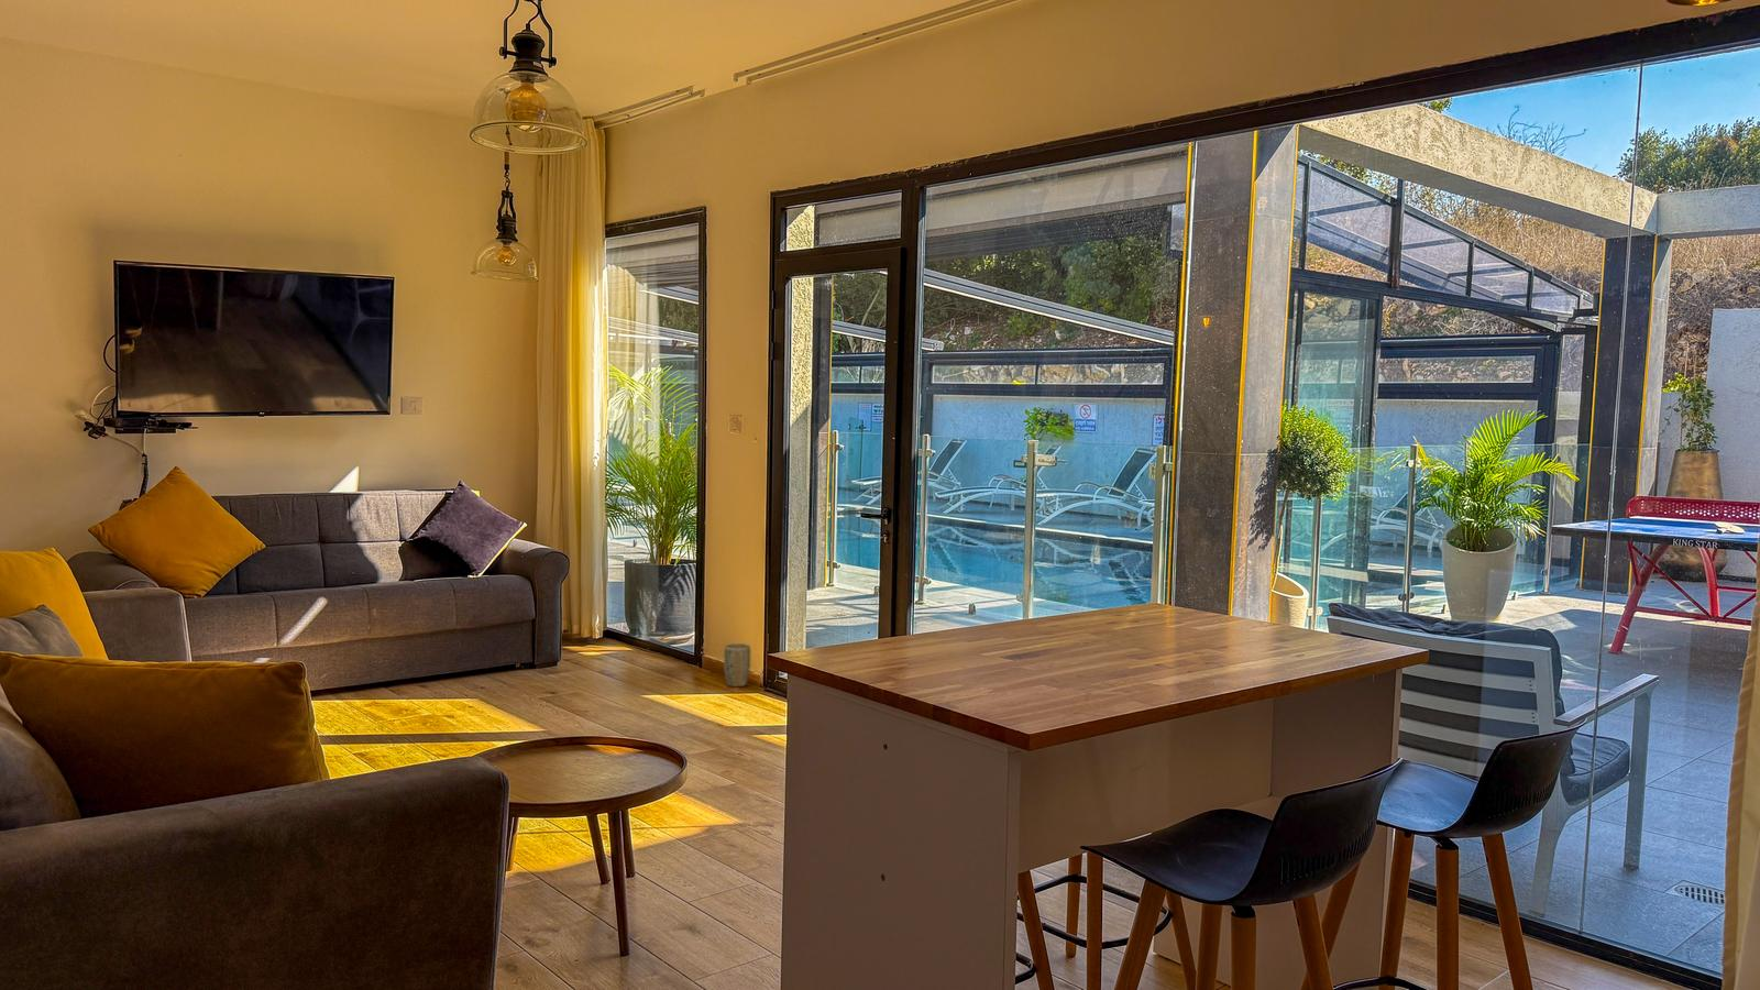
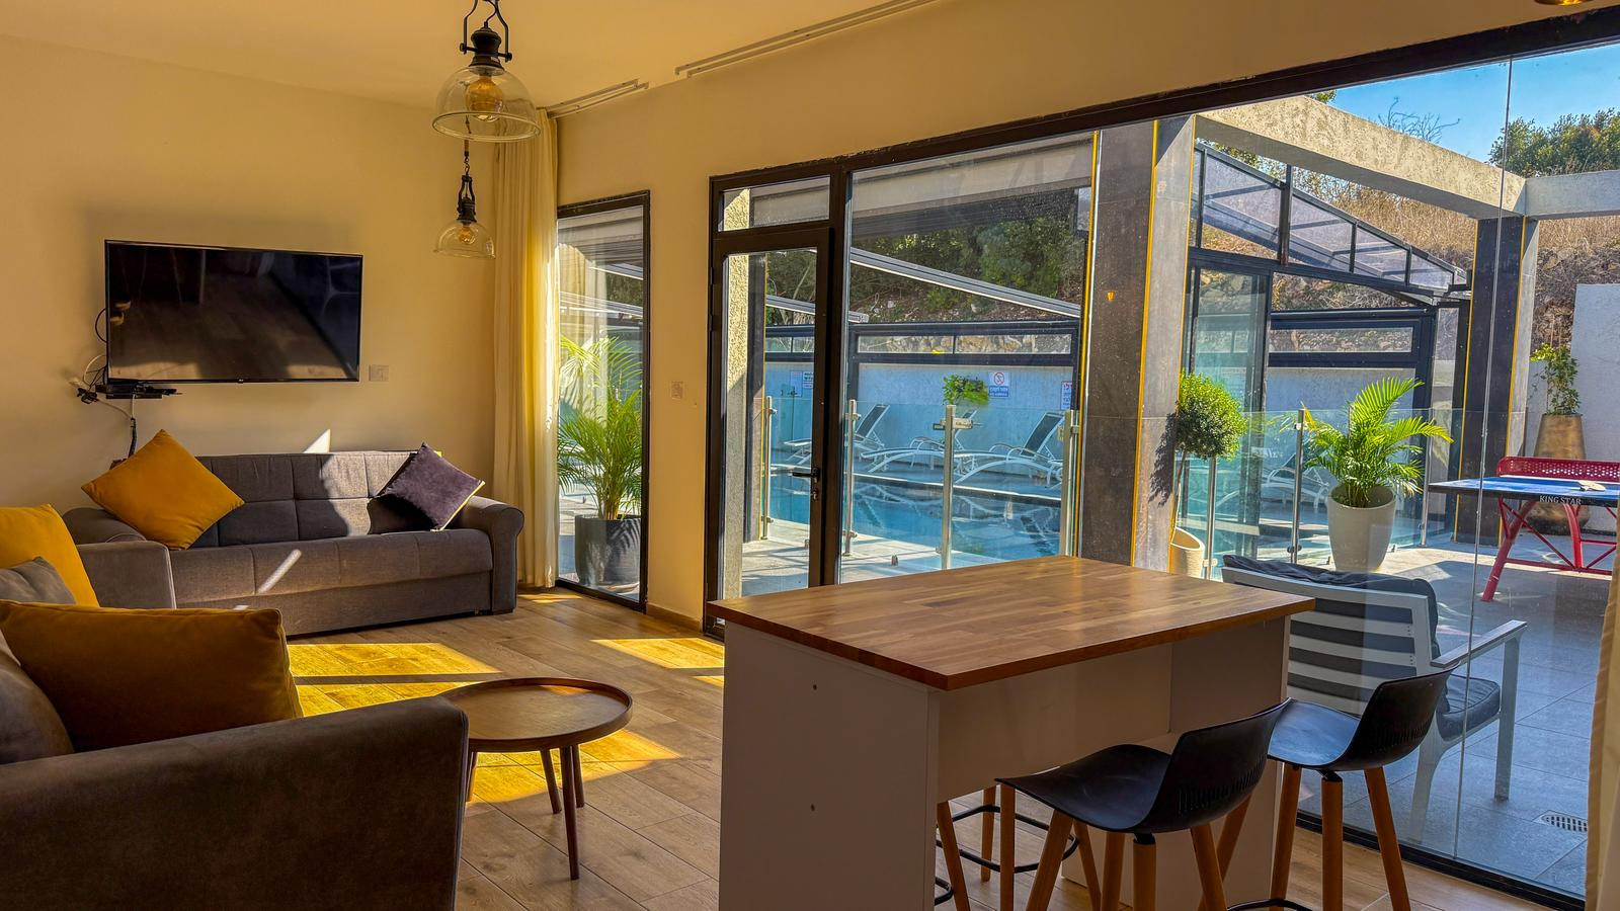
- plant pot [723,642,752,688]
